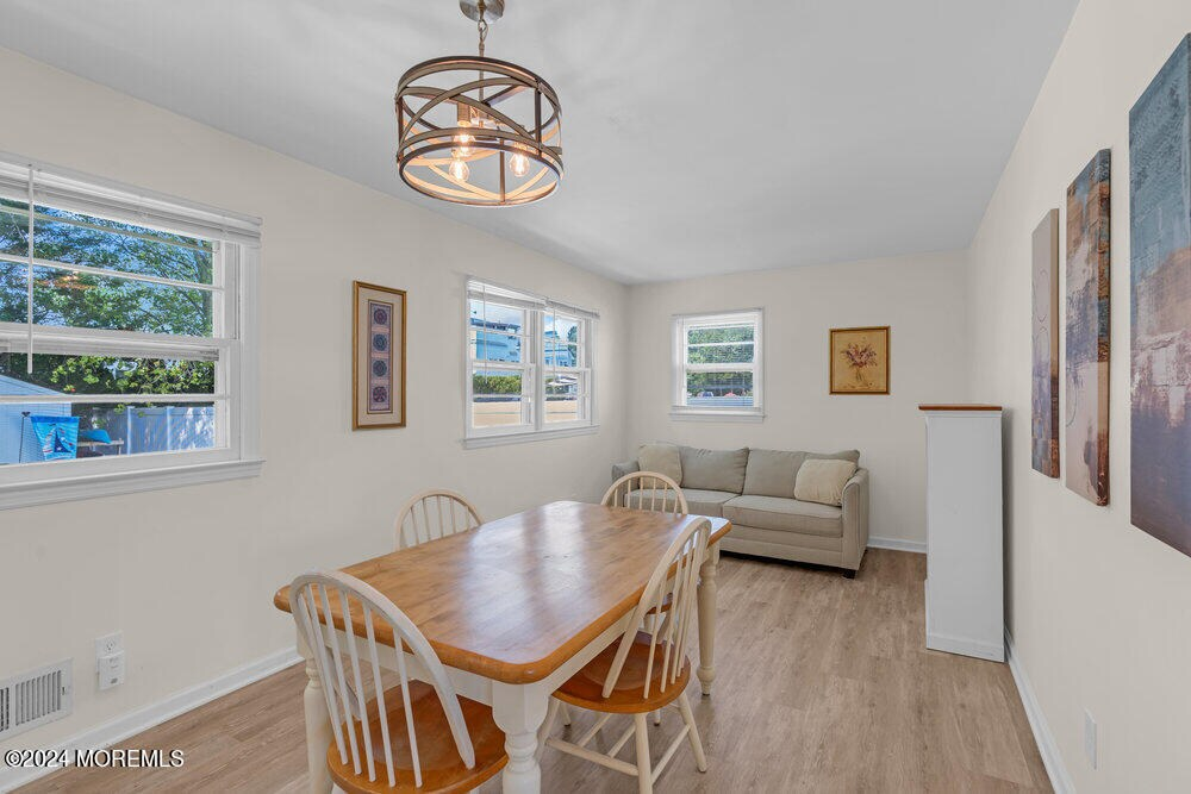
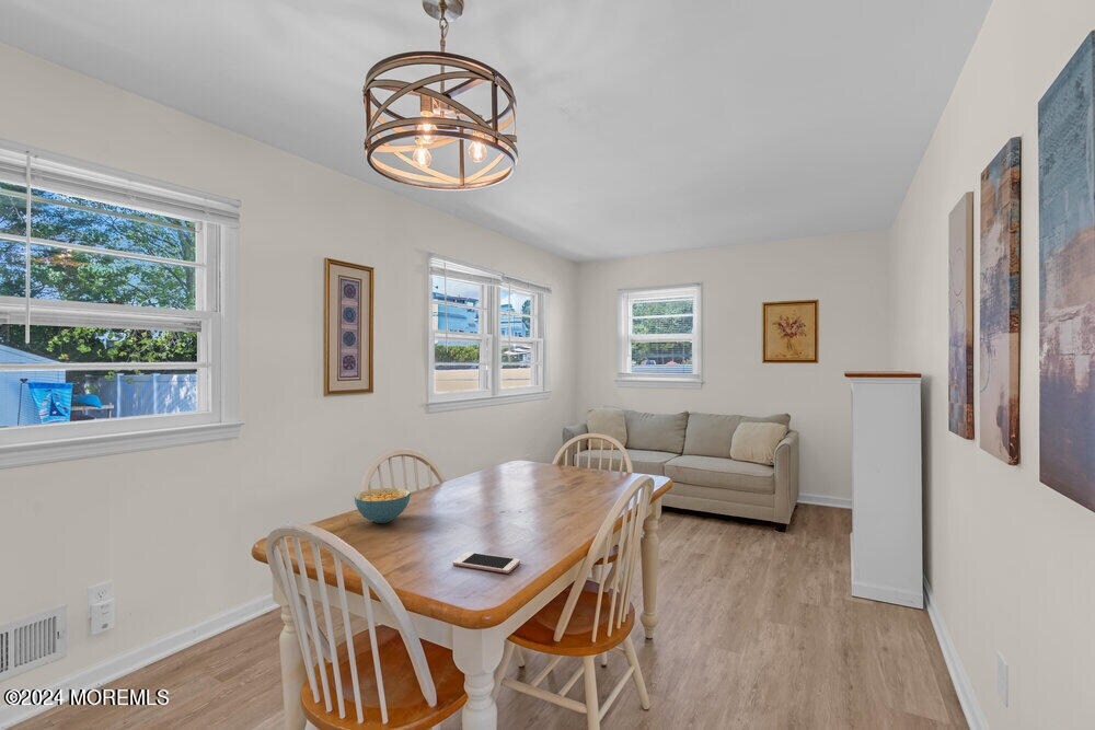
+ cell phone [452,551,521,575]
+ cereal bowl [353,487,412,524]
